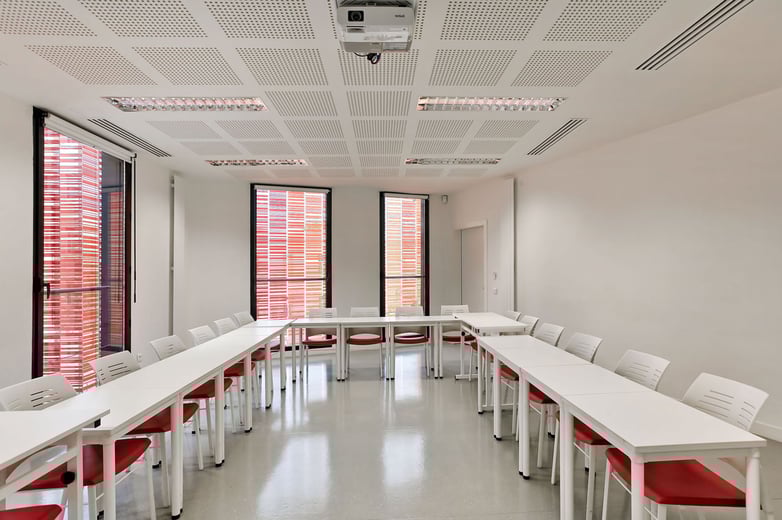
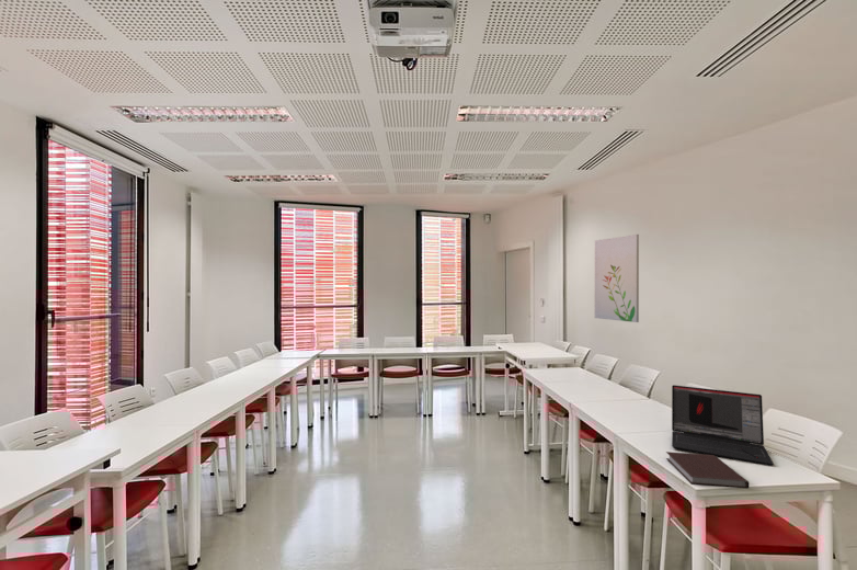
+ laptop [671,384,774,467]
+ wall art [594,233,640,323]
+ notebook [665,451,750,490]
